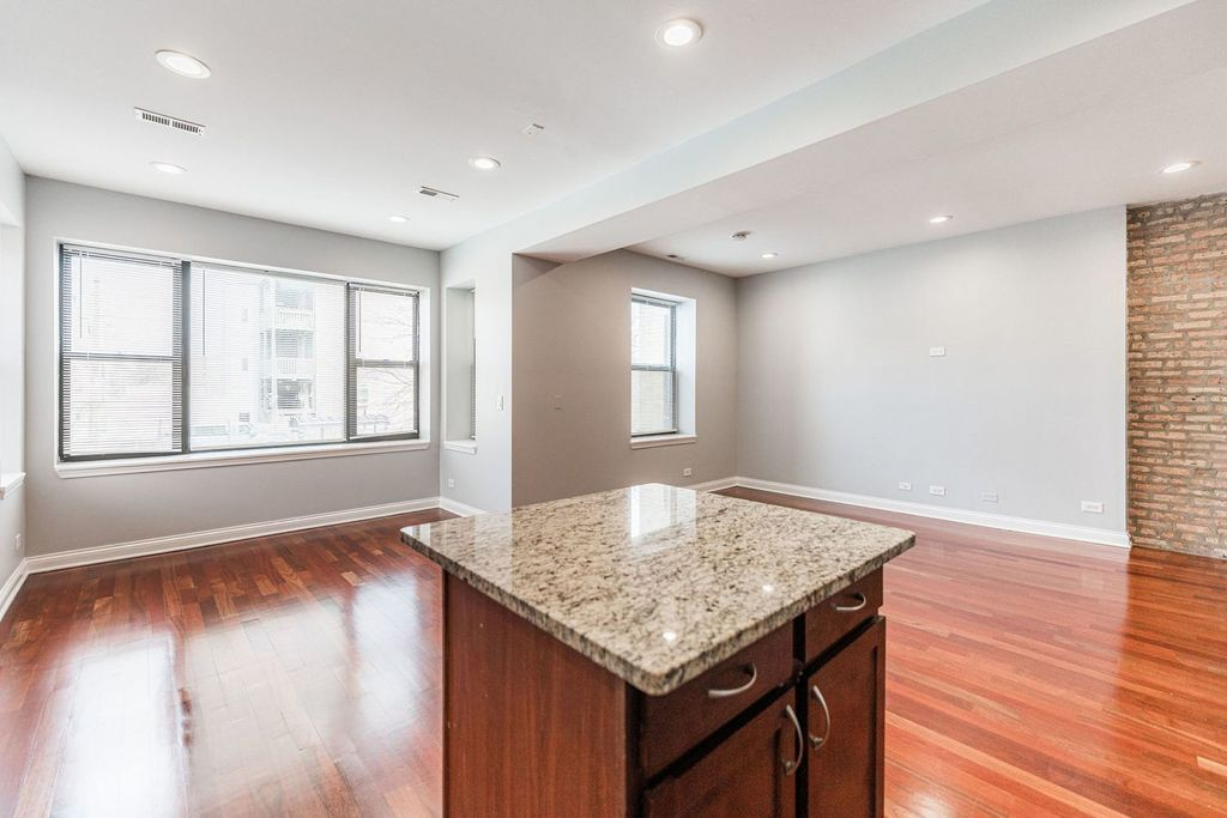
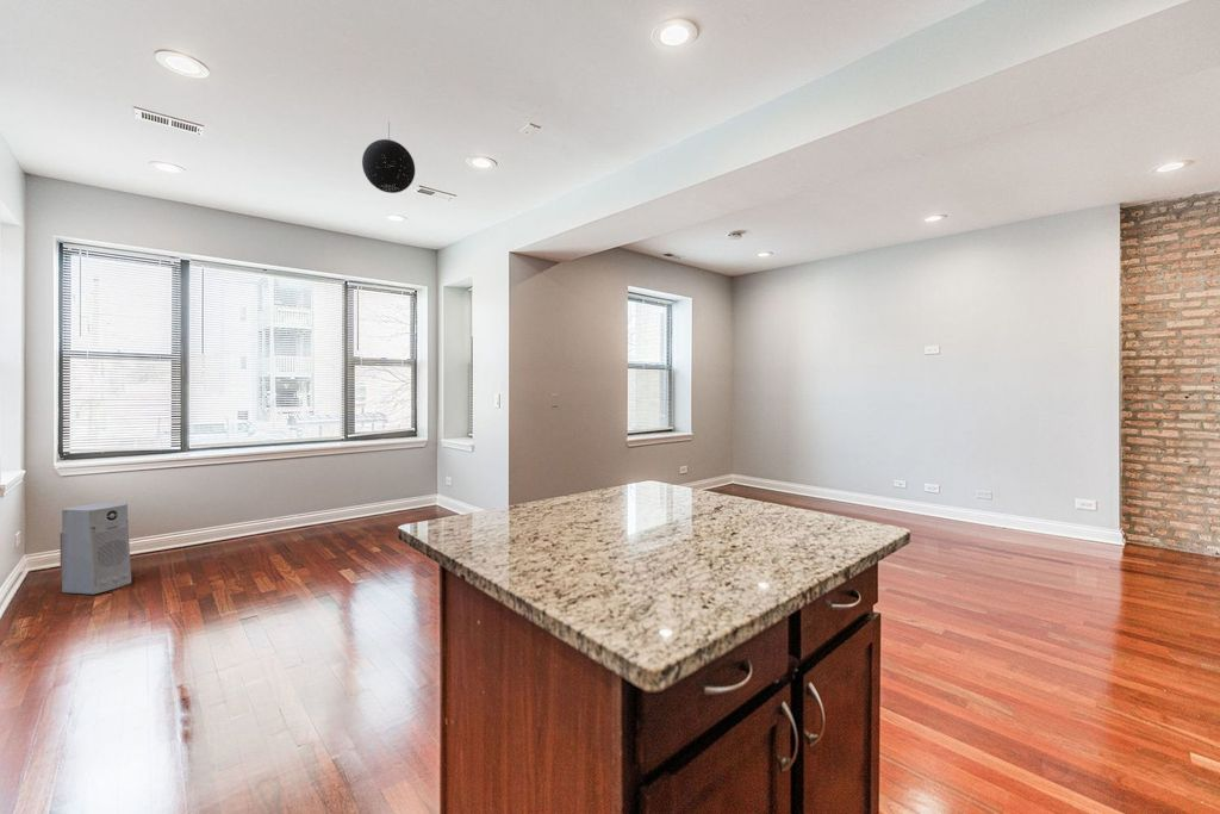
+ air purifier [60,502,132,595]
+ pendant light [361,120,416,194]
